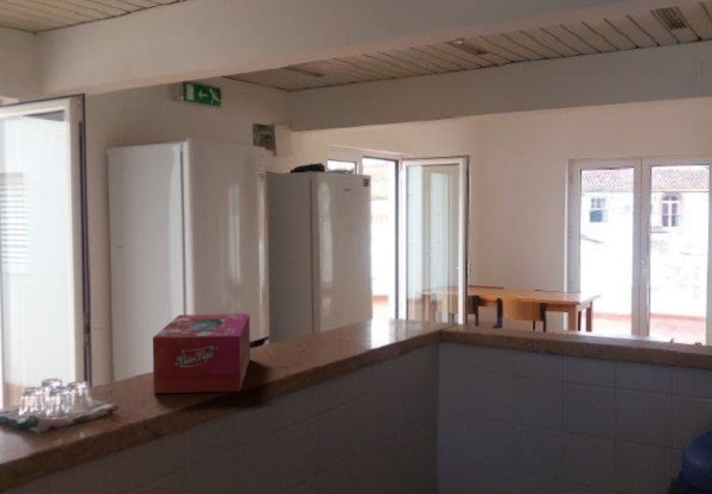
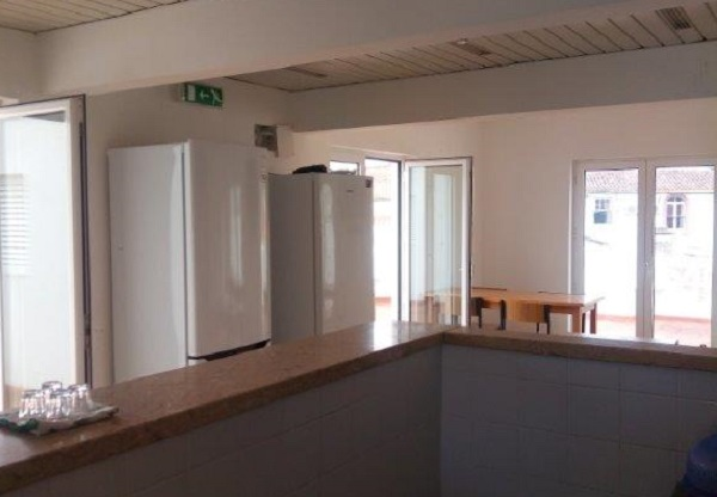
- tissue box [152,312,252,394]
